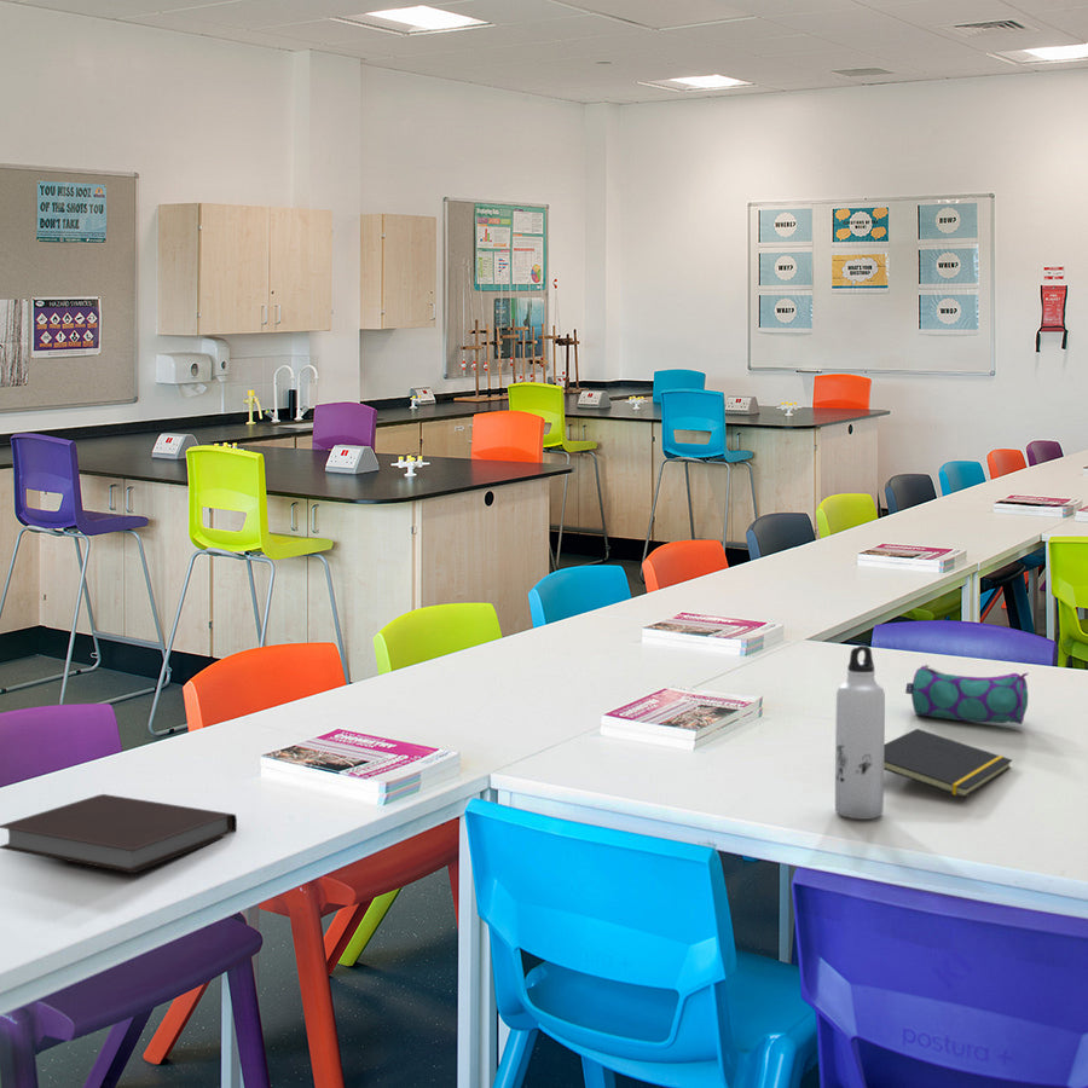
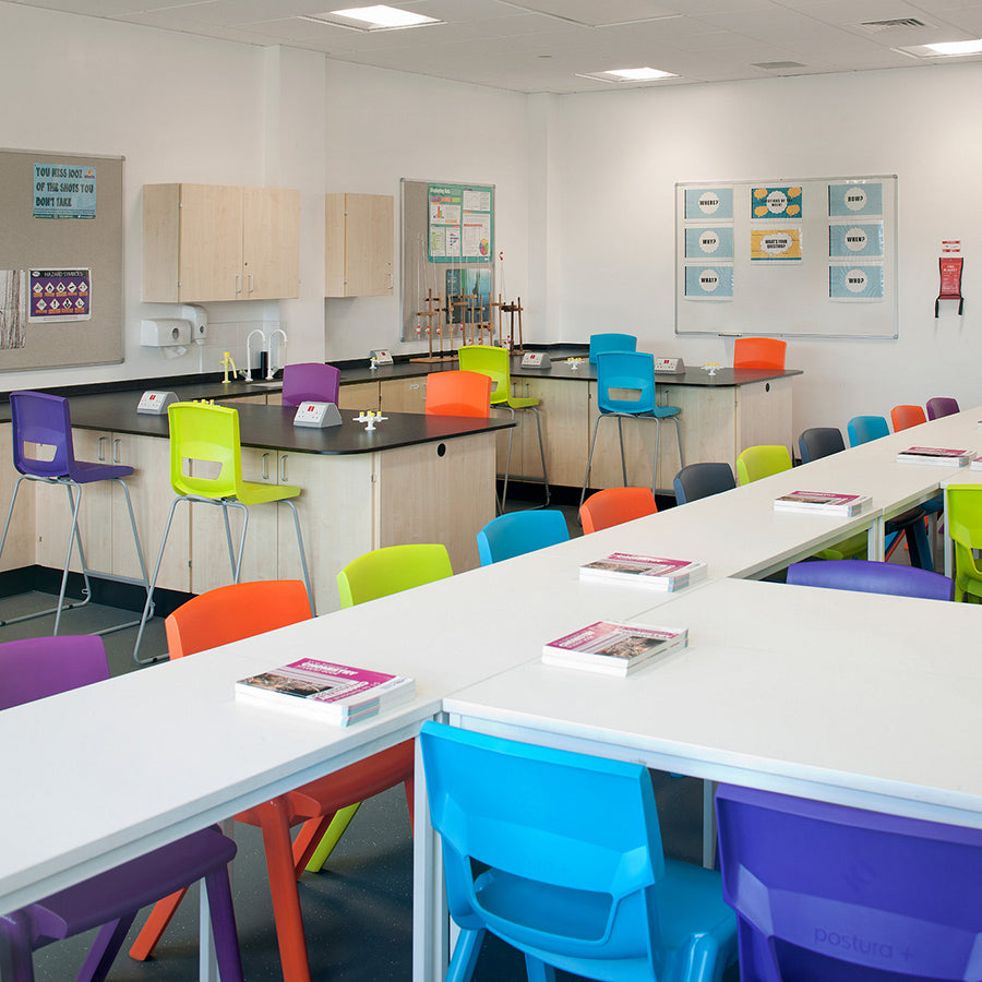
- pencil case [904,664,1030,725]
- water bottle [834,644,886,821]
- notepad [884,728,1013,799]
- notebook [0,793,238,874]
